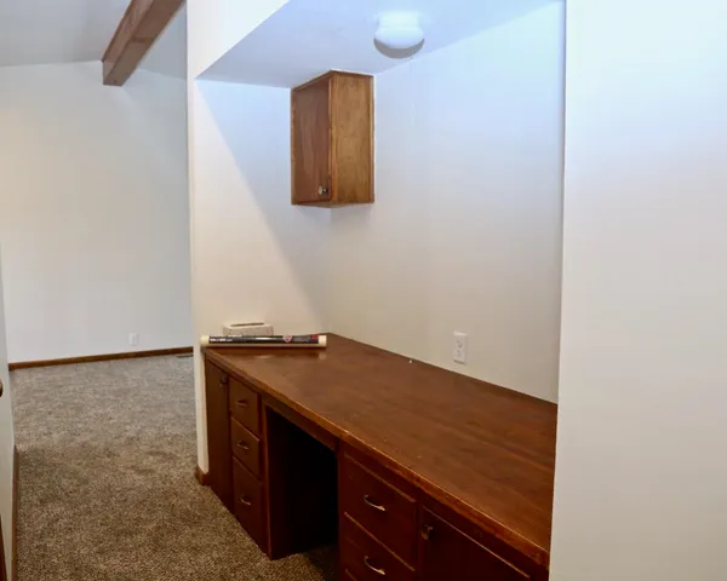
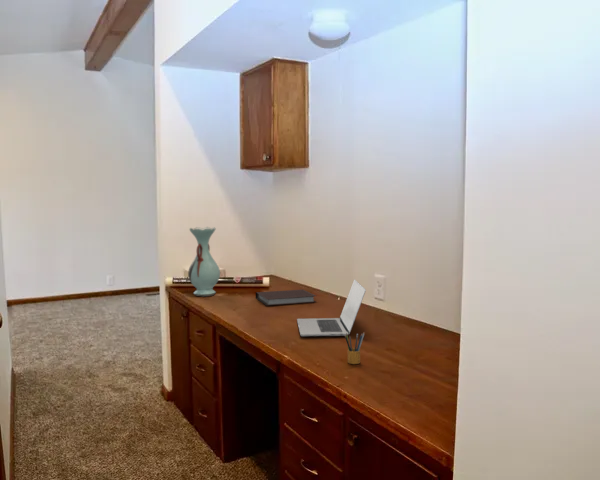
+ notebook [255,289,317,307]
+ decorative vase [187,226,221,297]
+ laptop [296,279,367,337]
+ pencil box [344,331,365,365]
